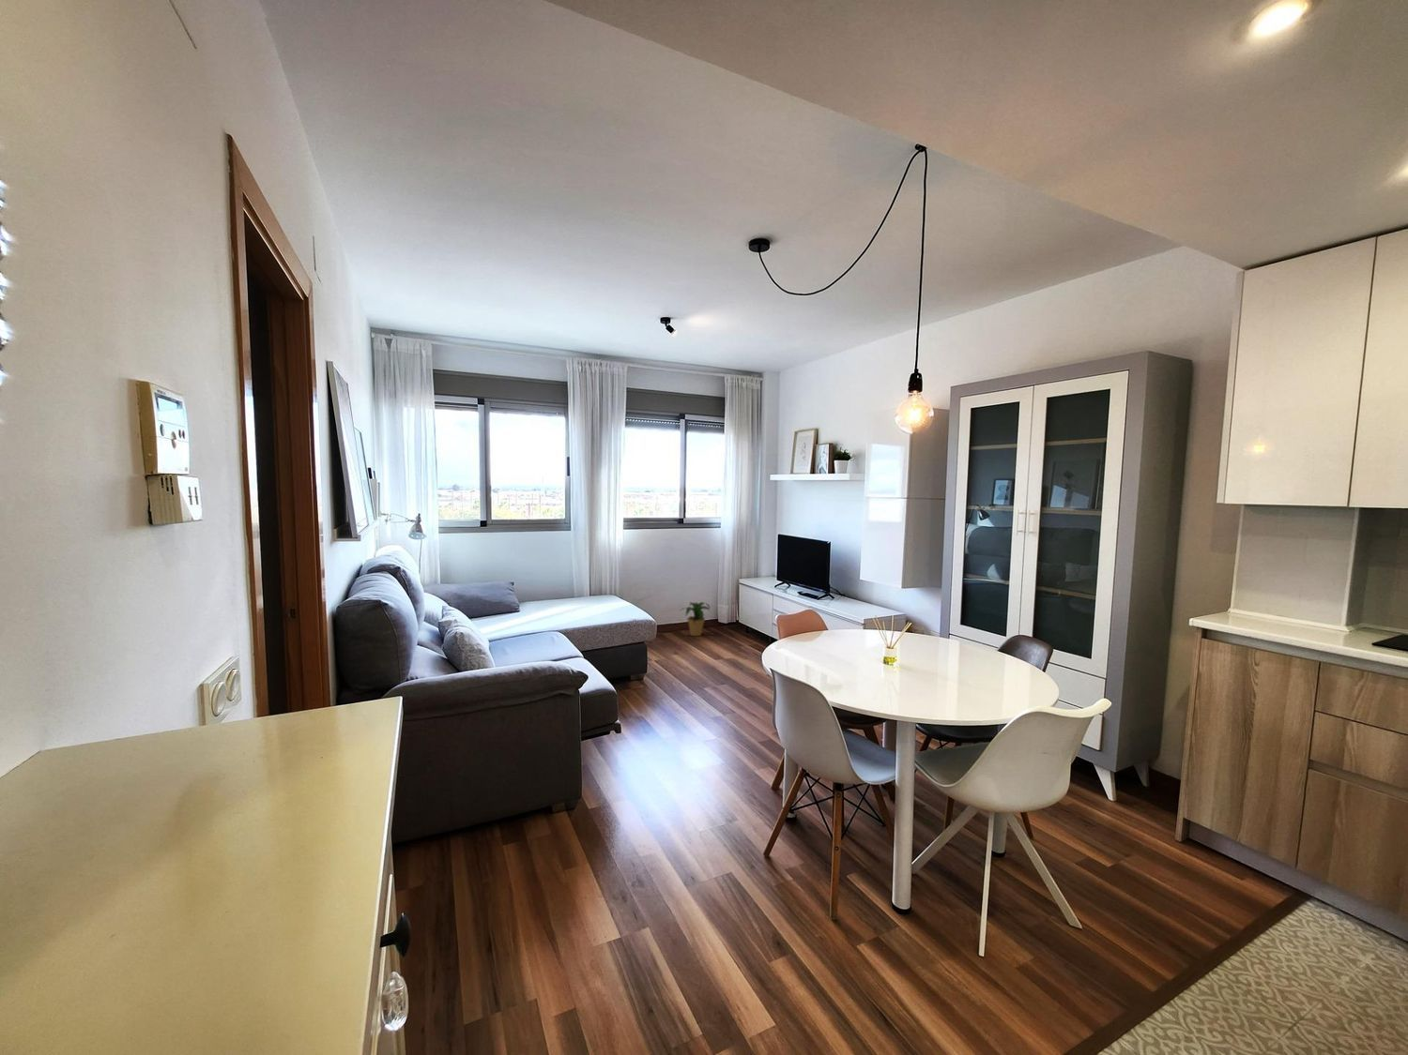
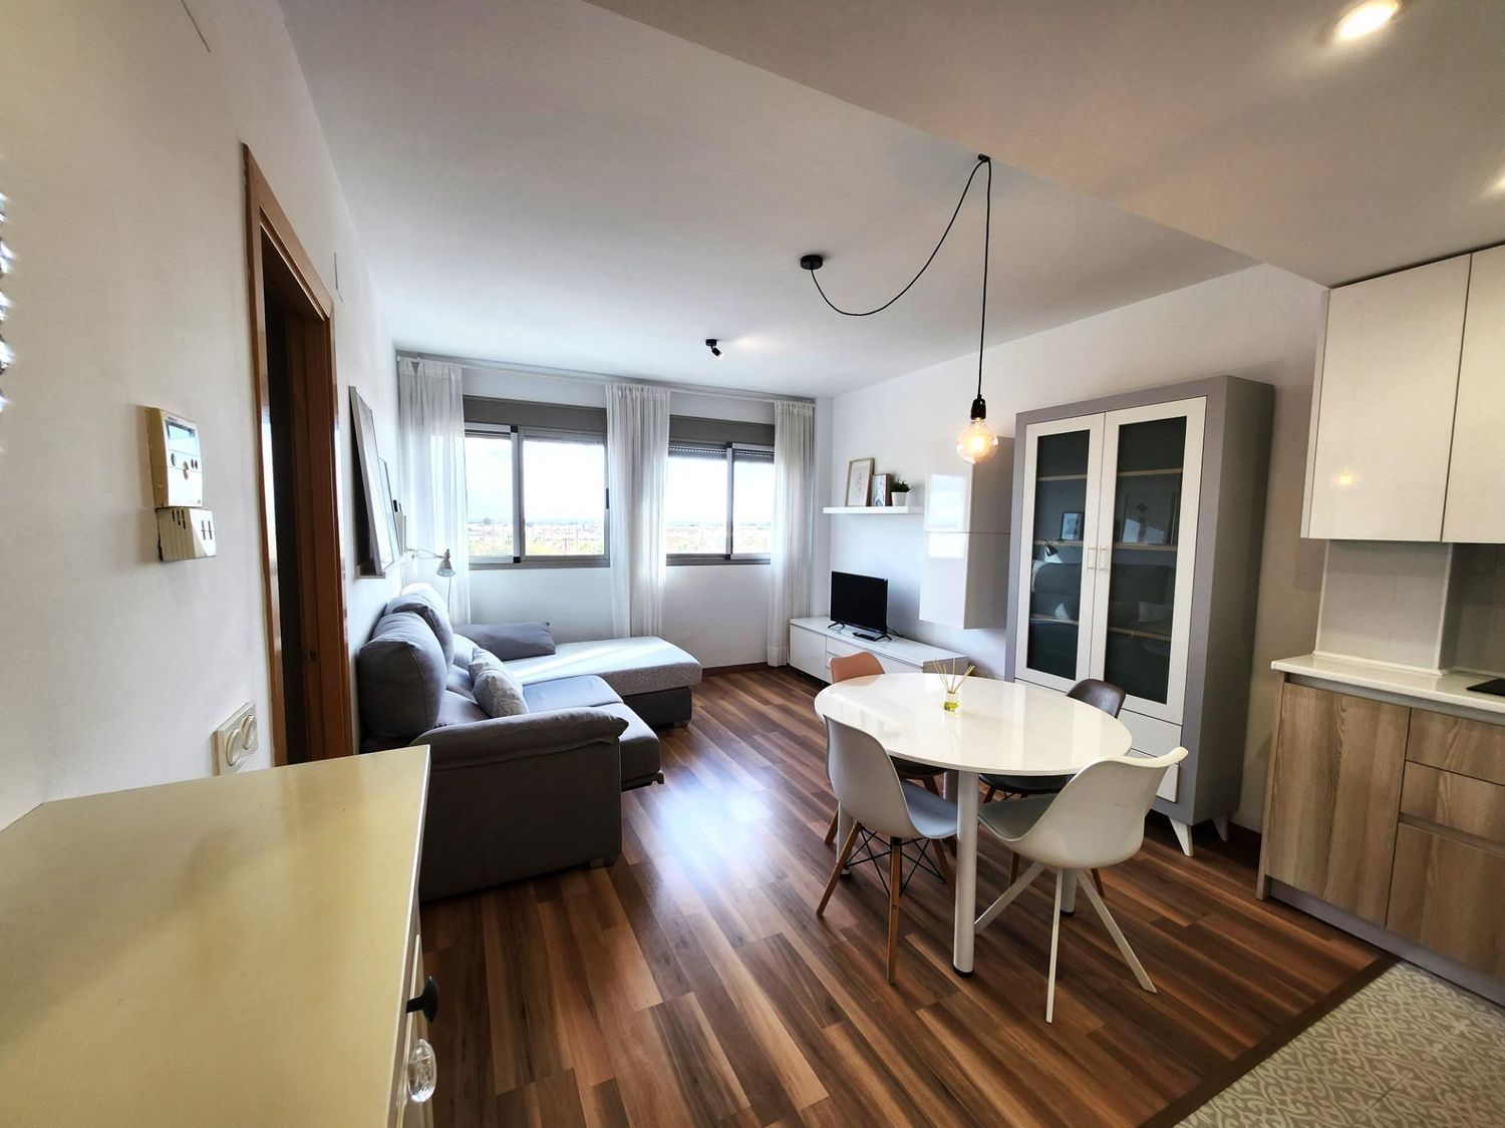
- potted plant [680,601,712,637]
